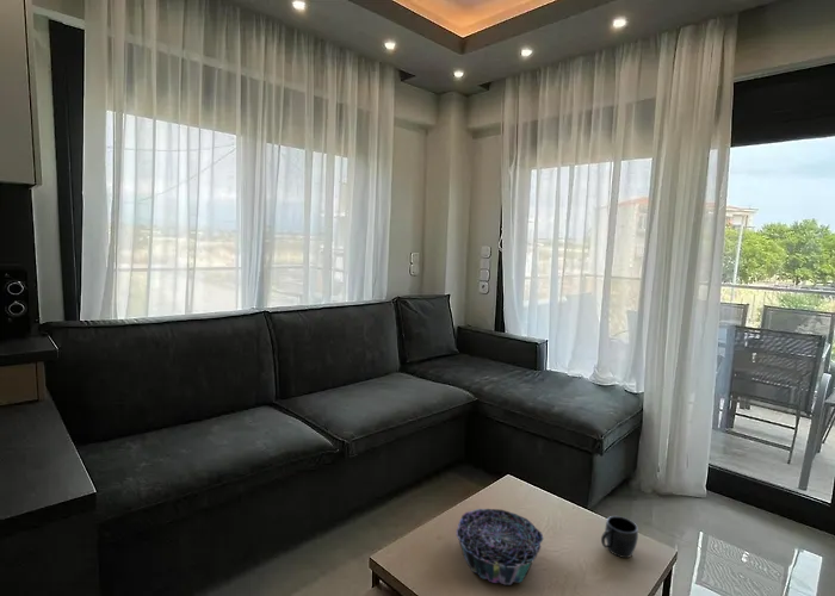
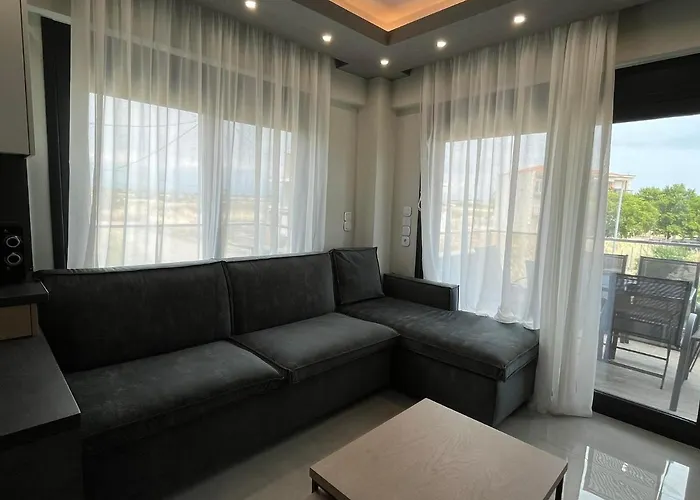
- mug [600,515,639,559]
- decorative bowl [456,508,545,586]
